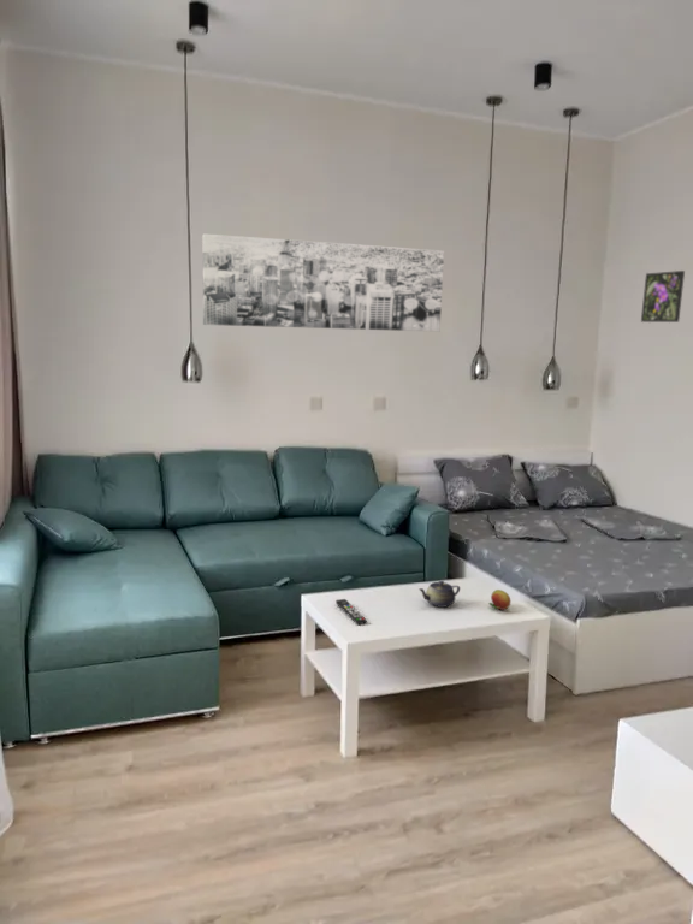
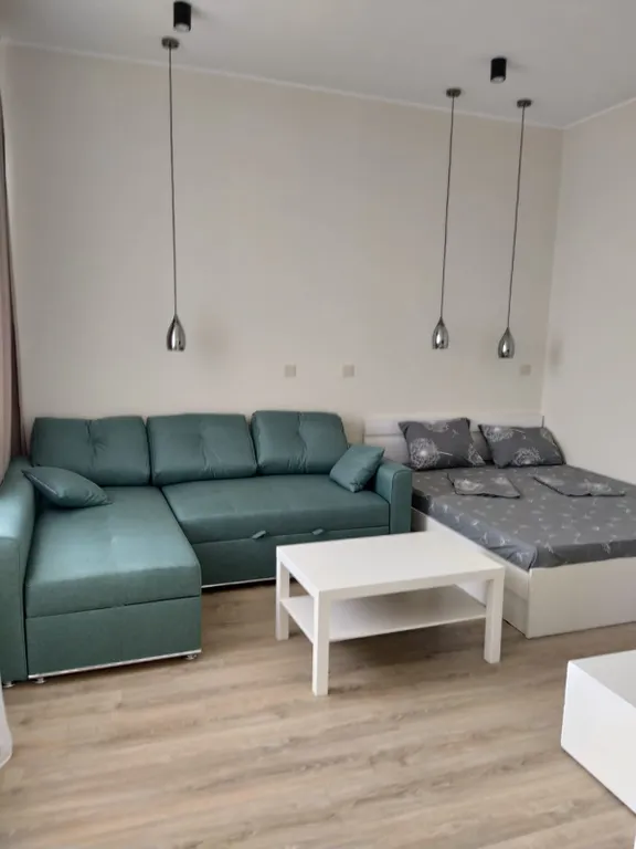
- remote control [334,598,368,626]
- teapot [417,580,461,609]
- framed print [640,270,686,324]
- wall art [201,233,445,333]
- fruit [488,588,511,611]
